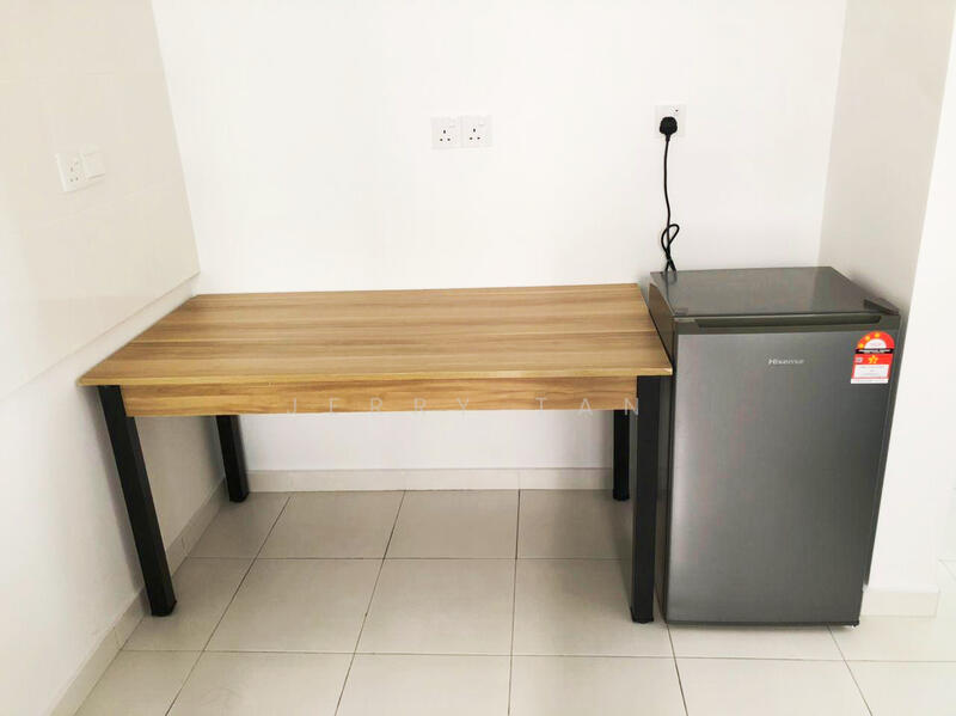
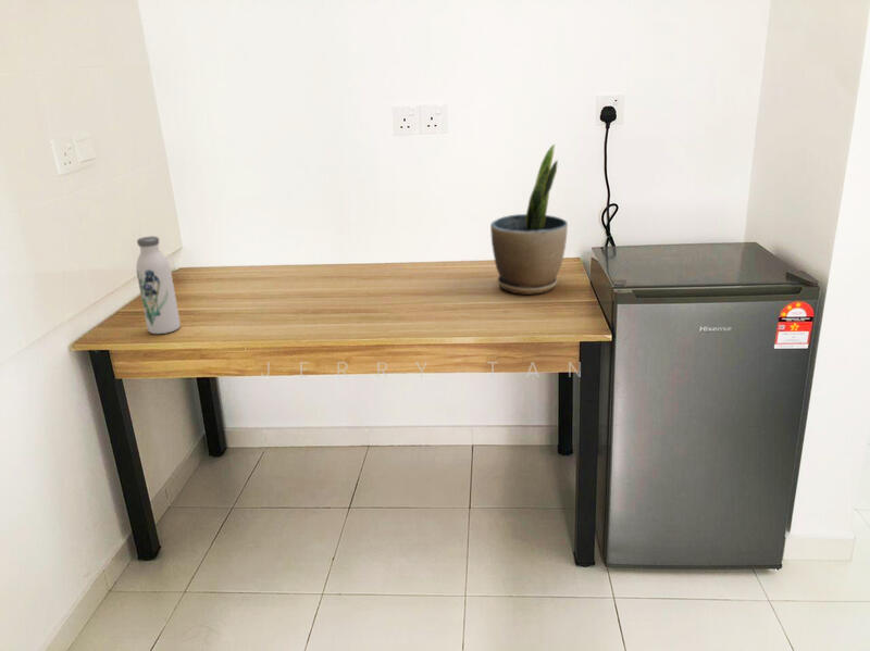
+ potted plant [489,143,569,296]
+ water bottle [135,235,182,335]
